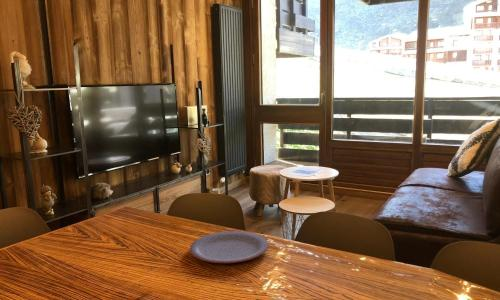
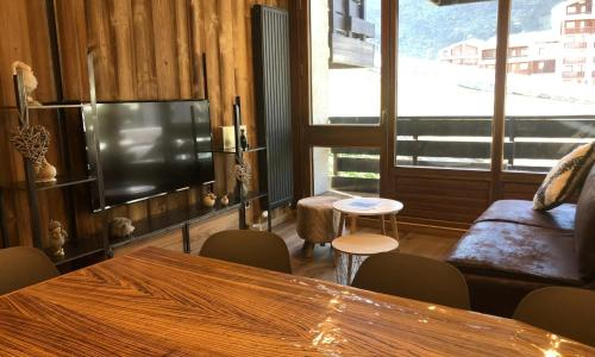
- plate [189,230,270,264]
